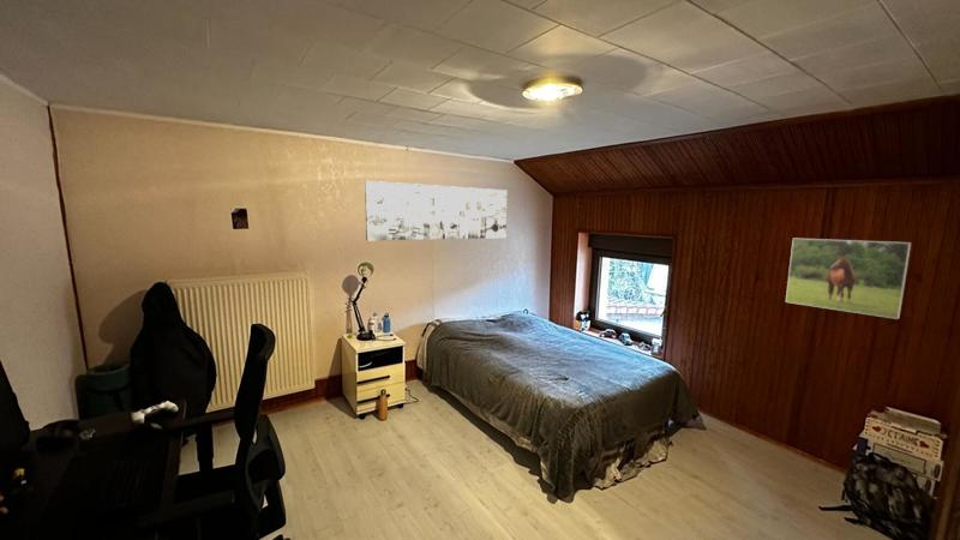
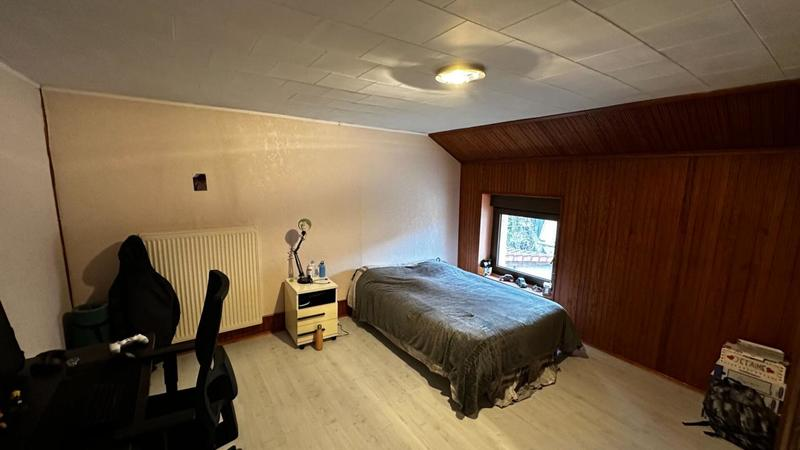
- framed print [785,238,912,320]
- wall art [364,180,508,241]
